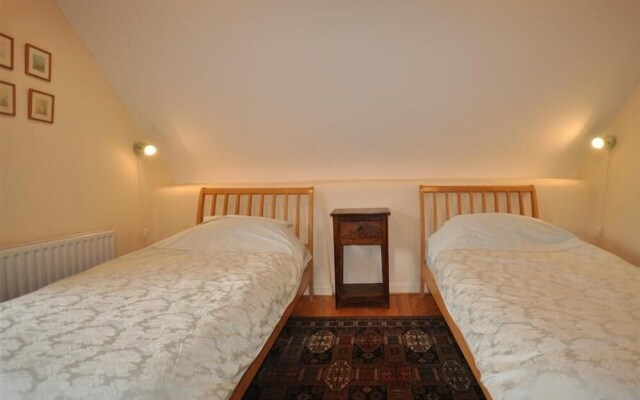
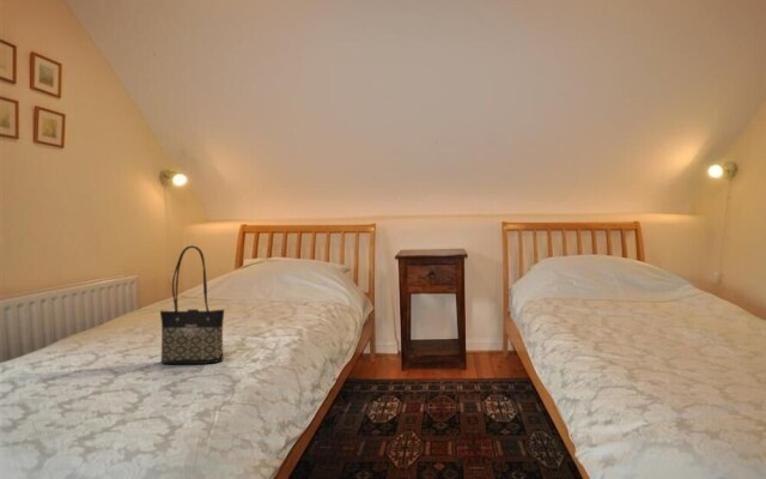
+ tote bag [159,244,225,365]
